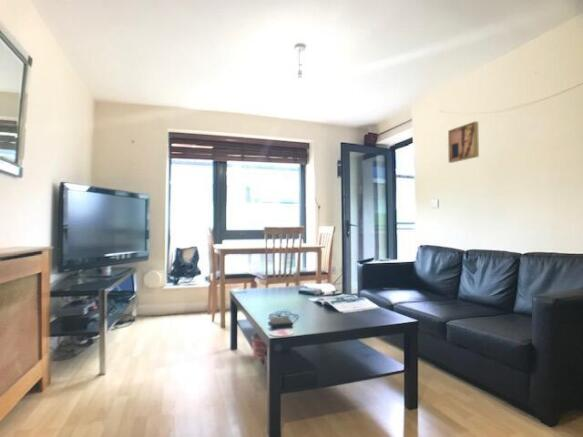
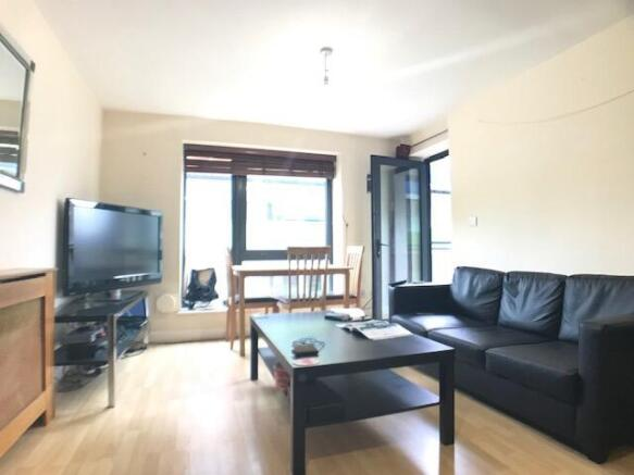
- wall art [447,121,480,164]
